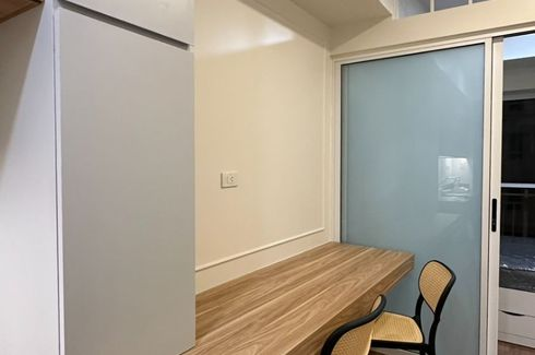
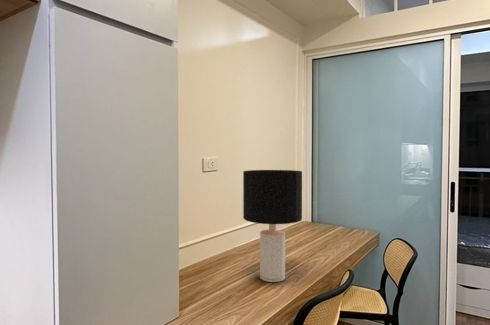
+ desk lamp [242,169,303,283]
